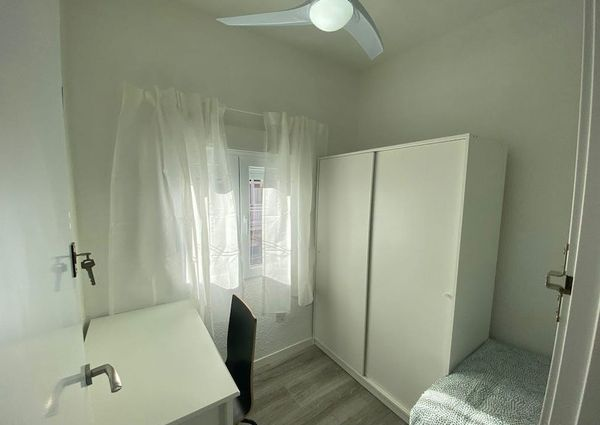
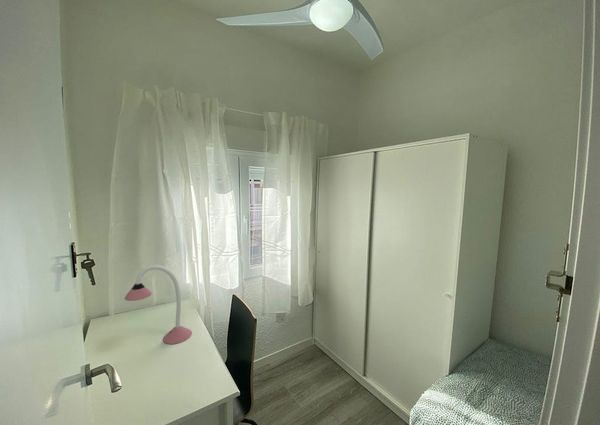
+ desk lamp [124,264,193,345]
